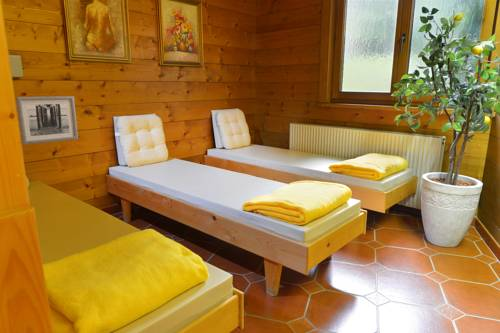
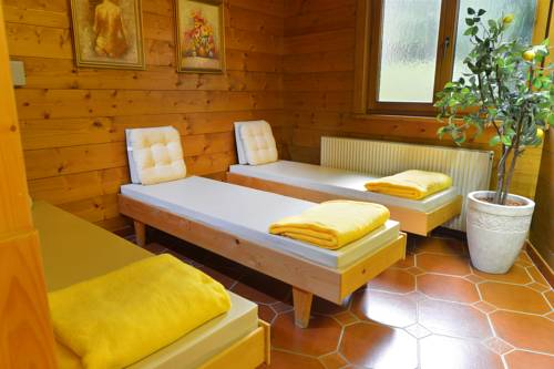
- wall art [15,95,79,146]
